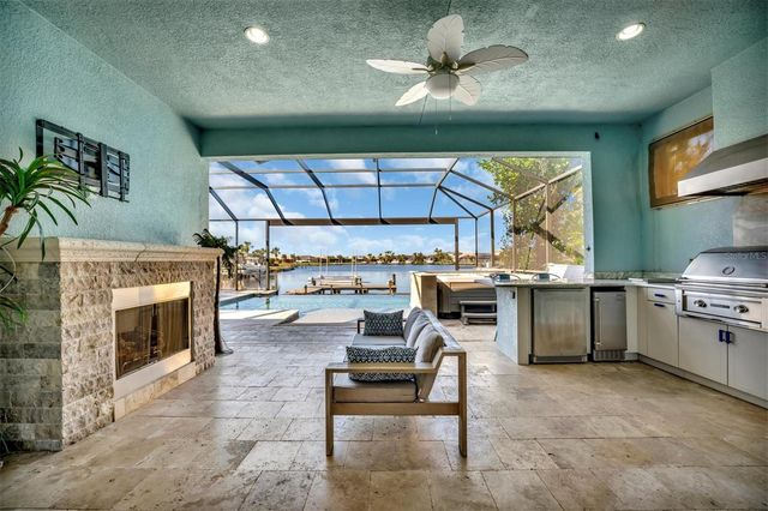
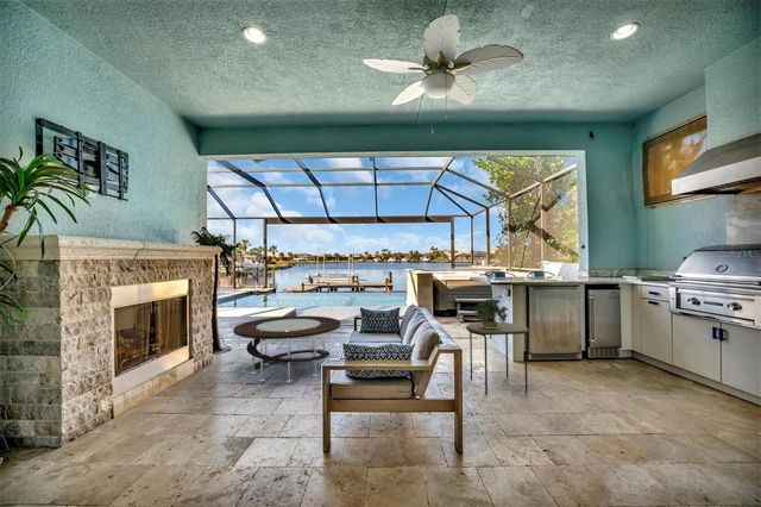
+ coffee table [232,314,341,383]
+ potted plant [472,294,510,328]
+ side table [465,321,530,396]
